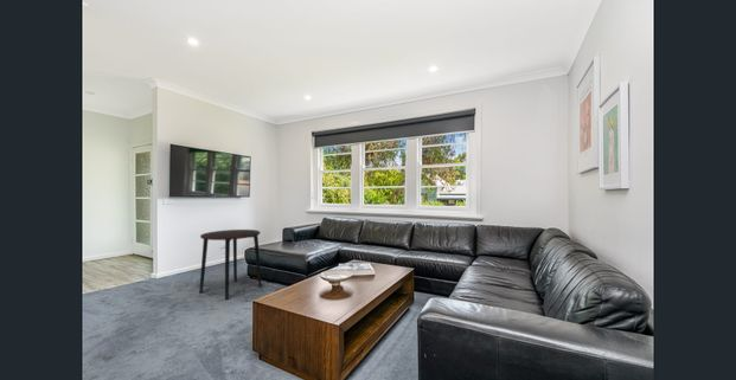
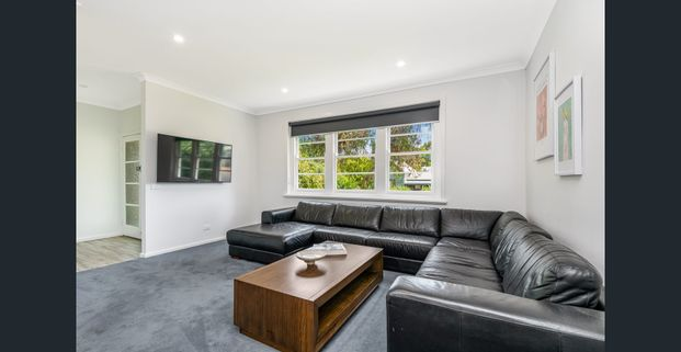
- side table [198,228,263,301]
